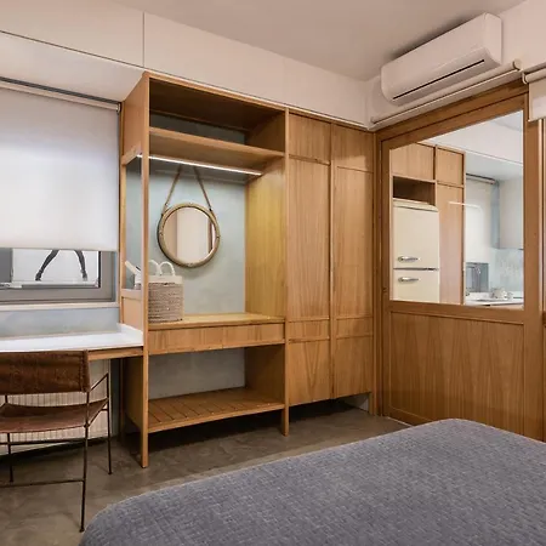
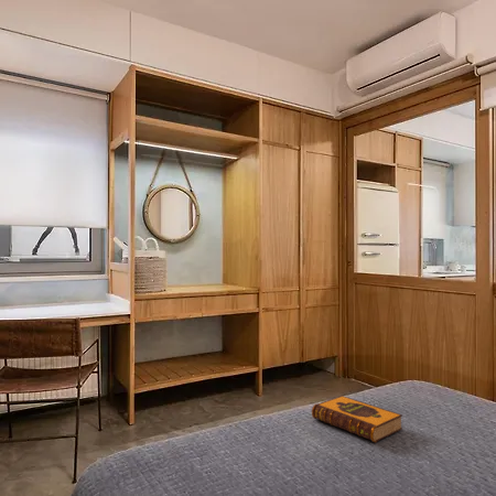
+ hardback book [311,395,403,443]
